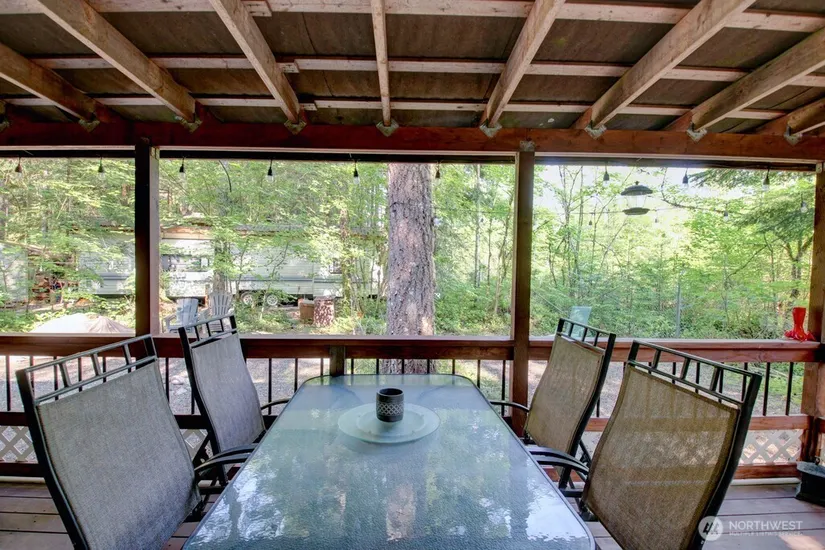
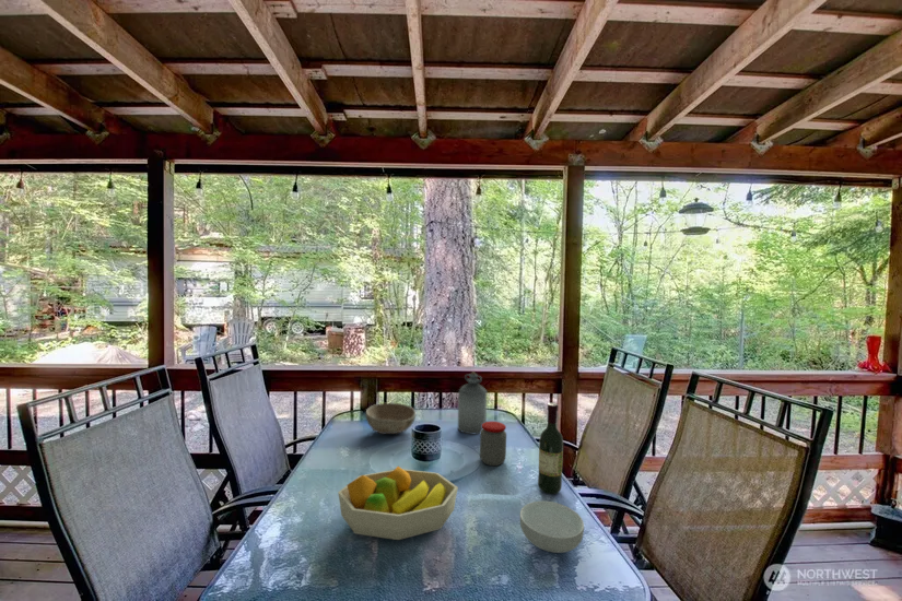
+ bottle [457,372,488,435]
+ jar [479,421,507,467]
+ cereal bowl [519,500,585,554]
+ bowl [364,402,417,435]
+ fruit bowl [337,466,459,541]
+ wine bottle [537,402,564,495]
